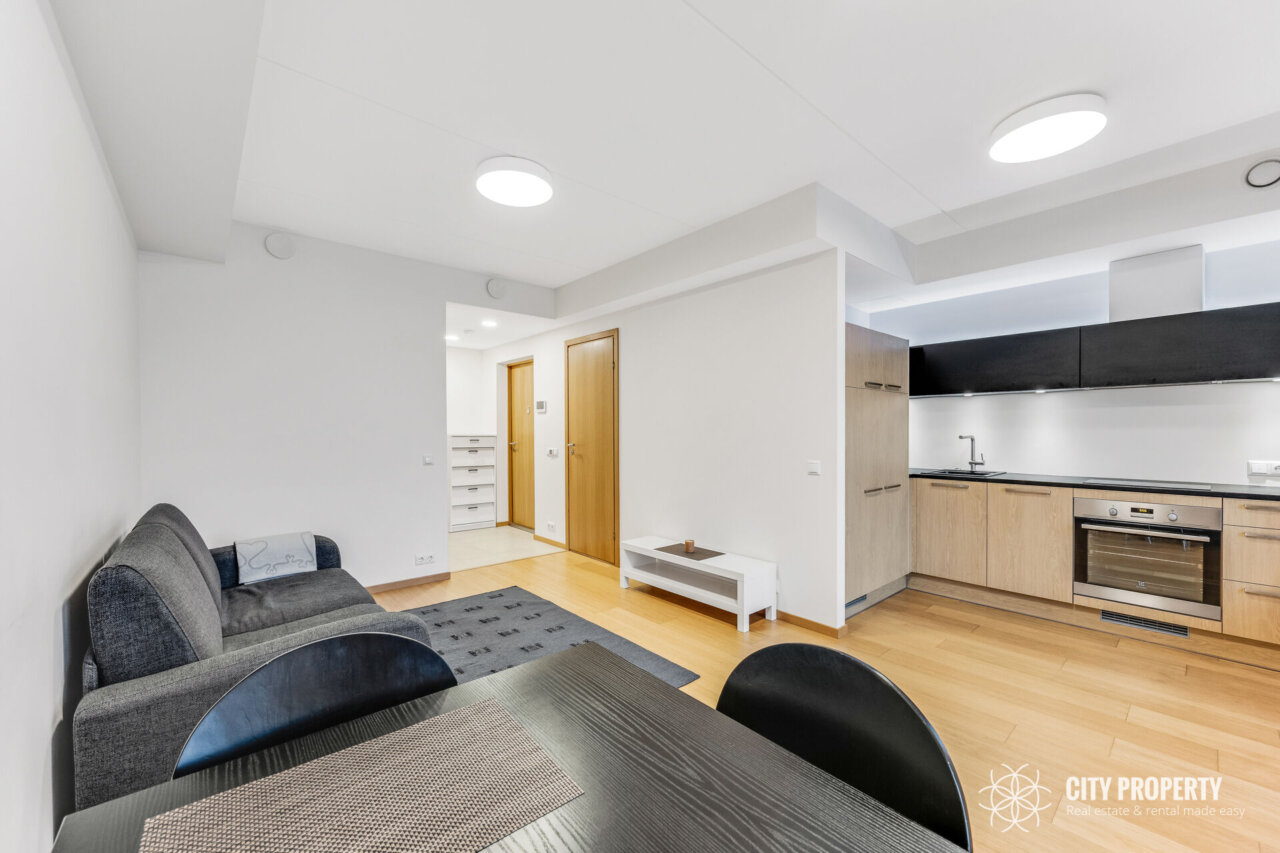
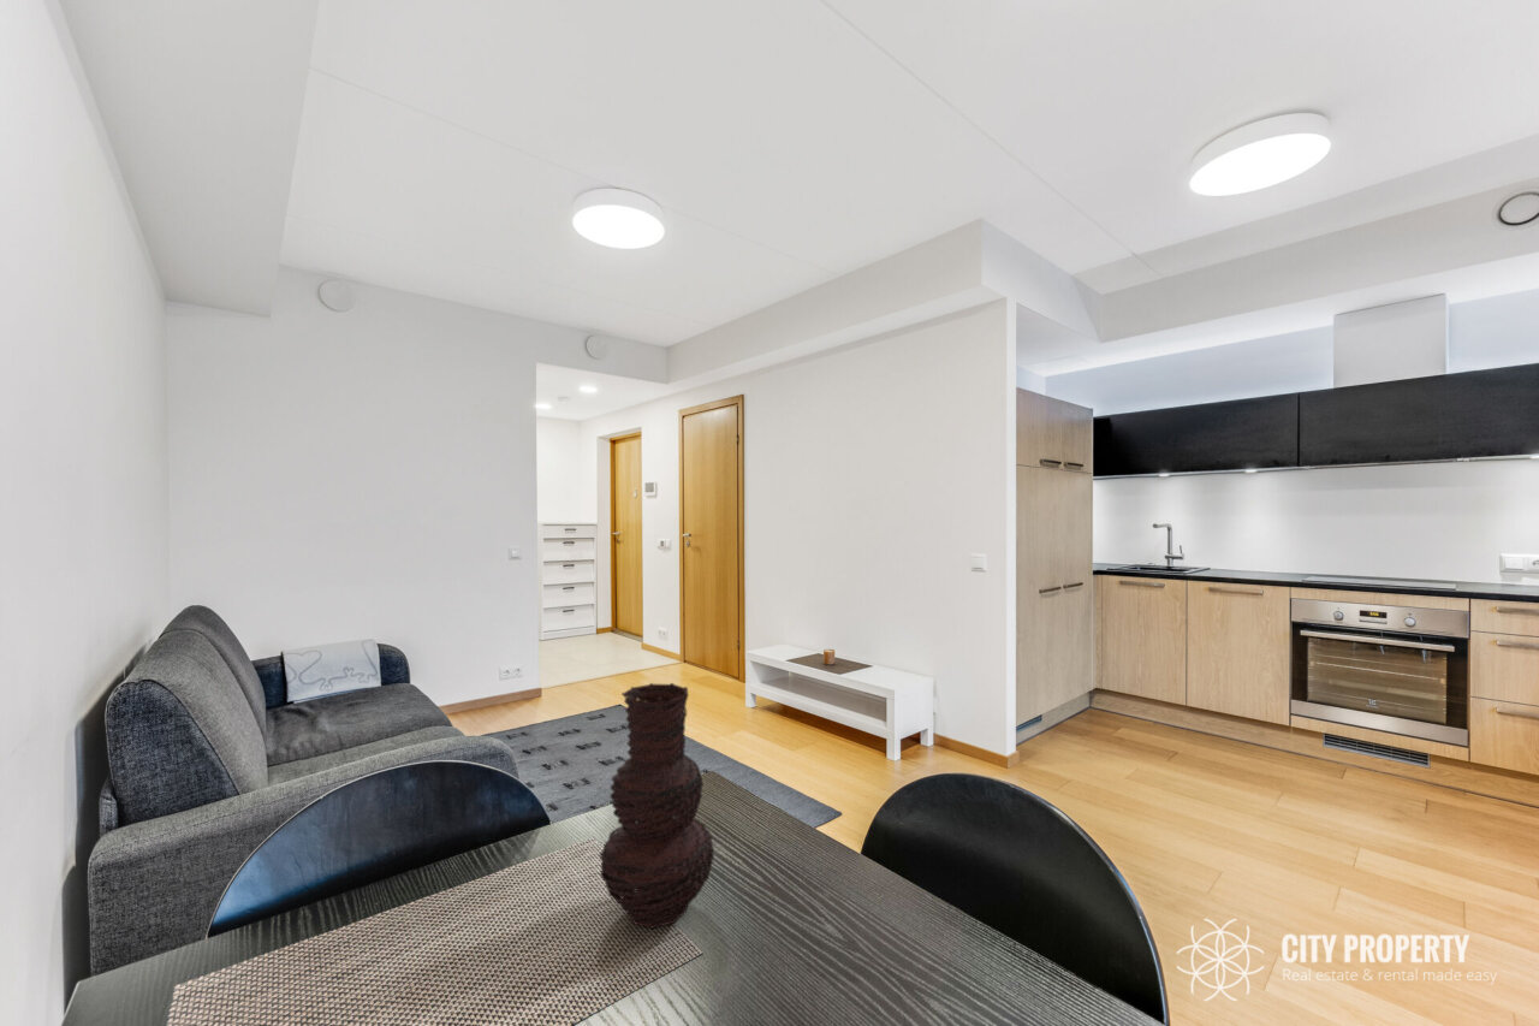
+ vase [599,682,715,930]
